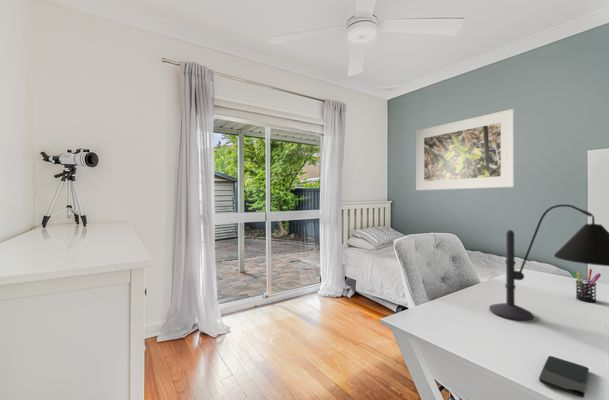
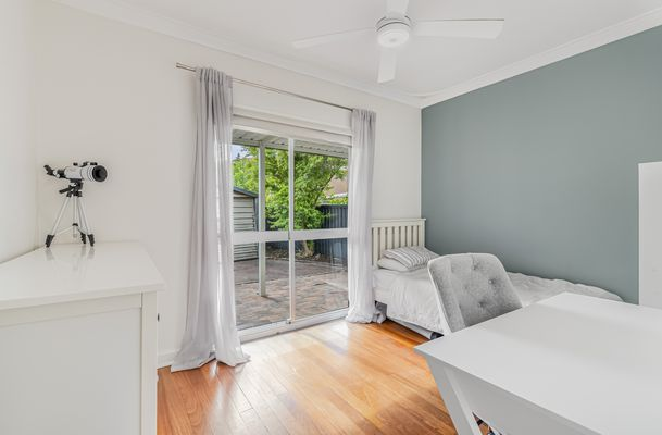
- desk lamp [488,203,609,321]
- pen holder [572,268,602,303]
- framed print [415,108,515,191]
- smartphone [538,355,590,398]
